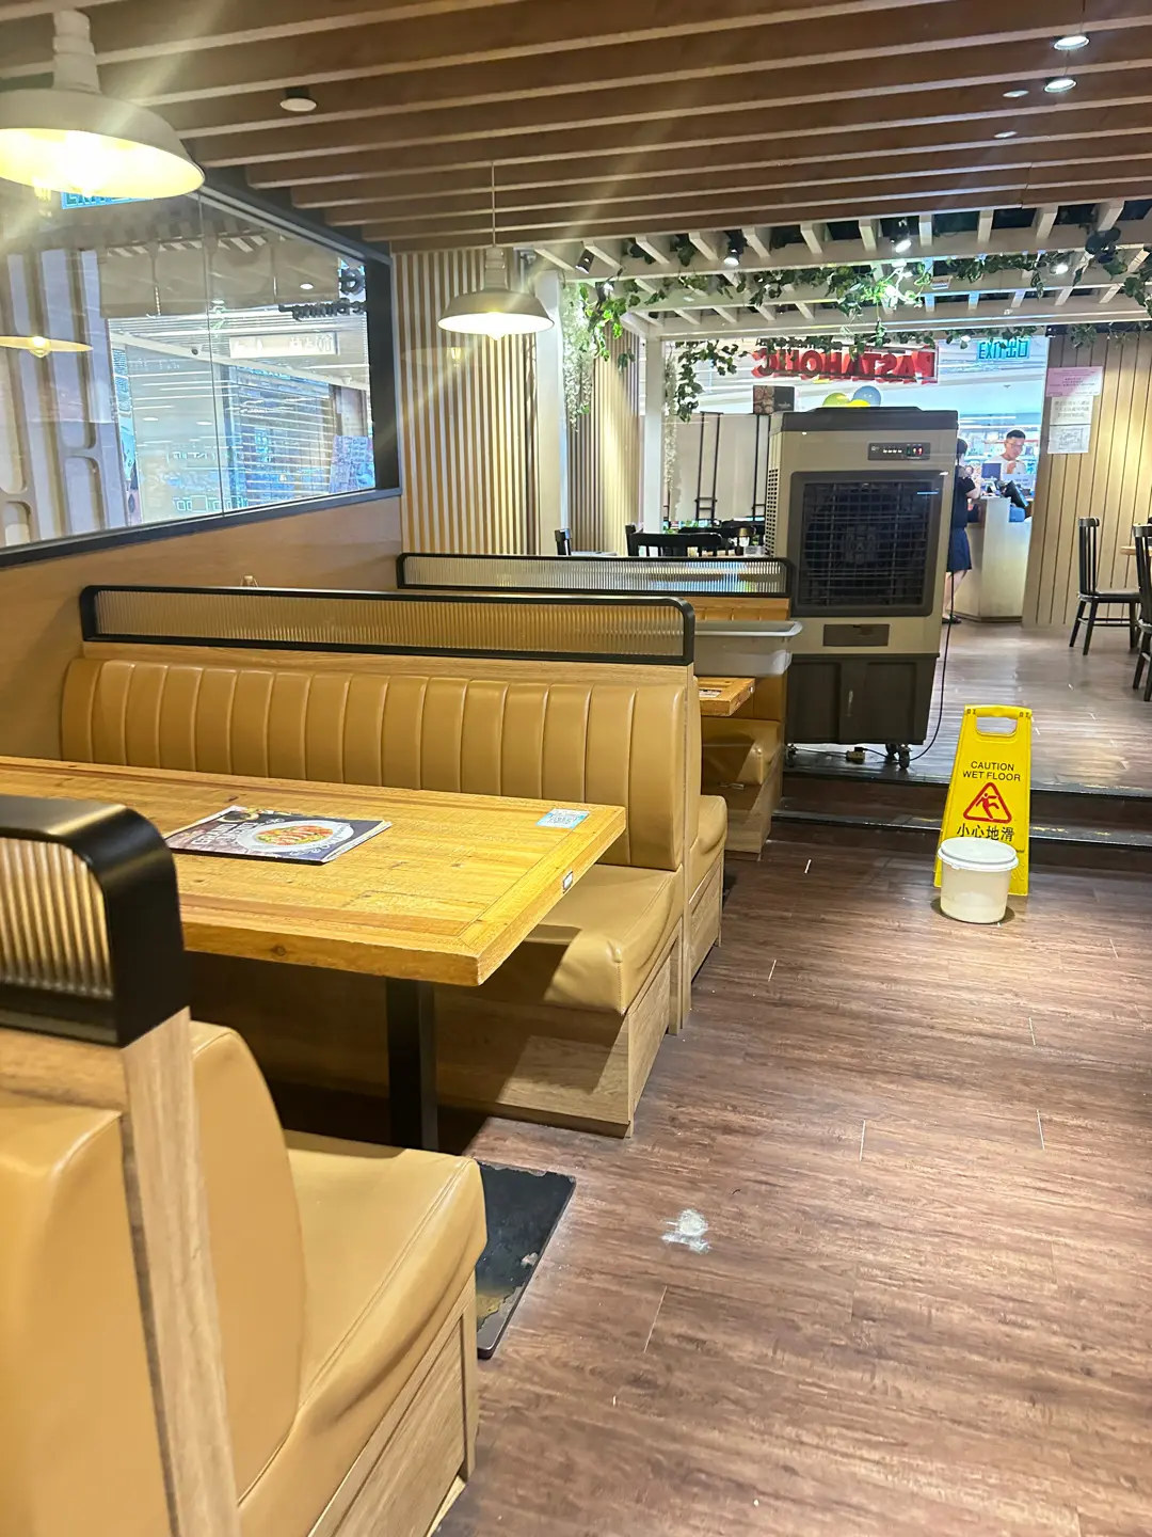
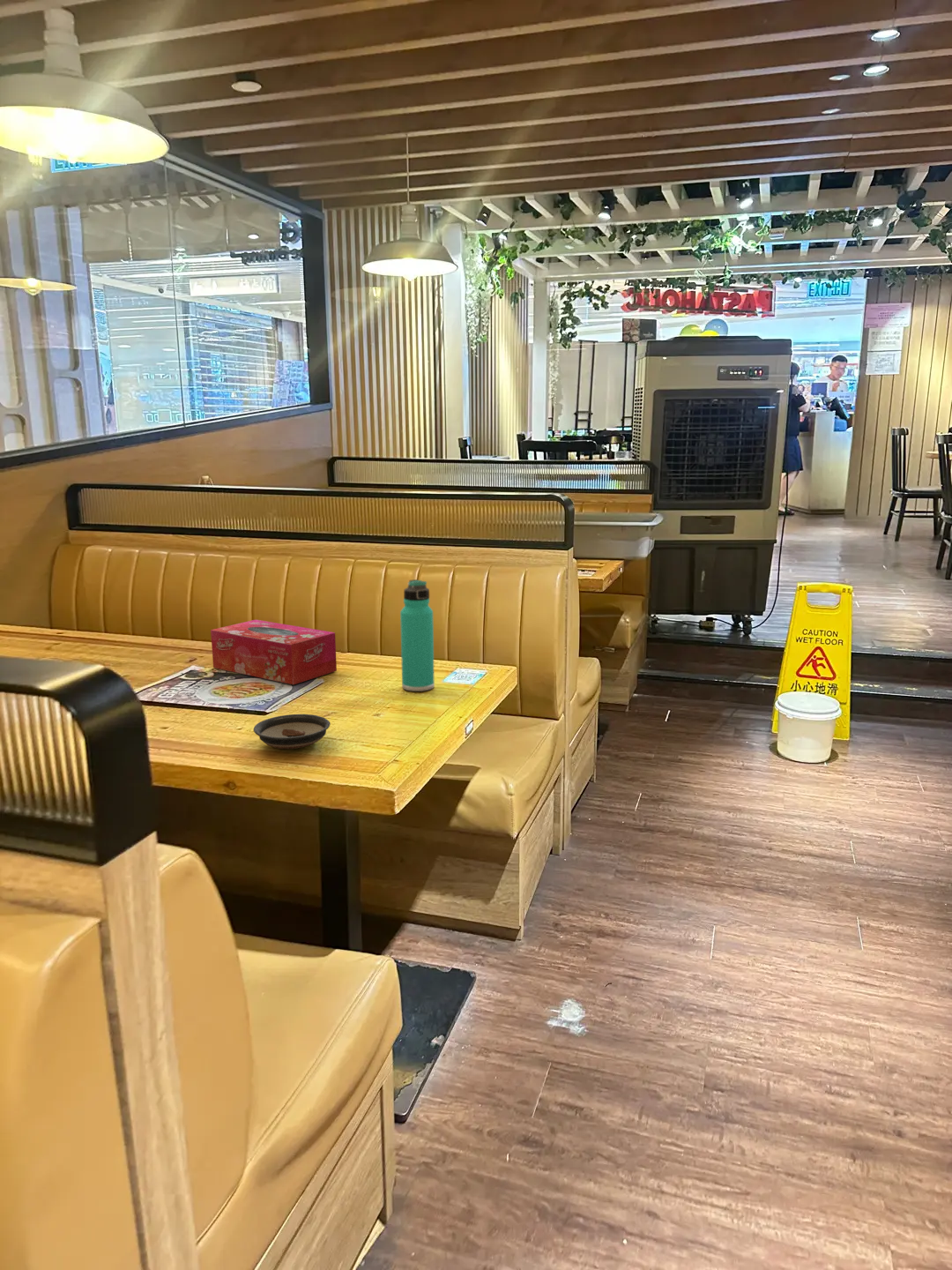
+ thermos bottle [399,579,435,692]
+ tissue box [210,619,338,685]
+ saucer [253,713,331,750]
